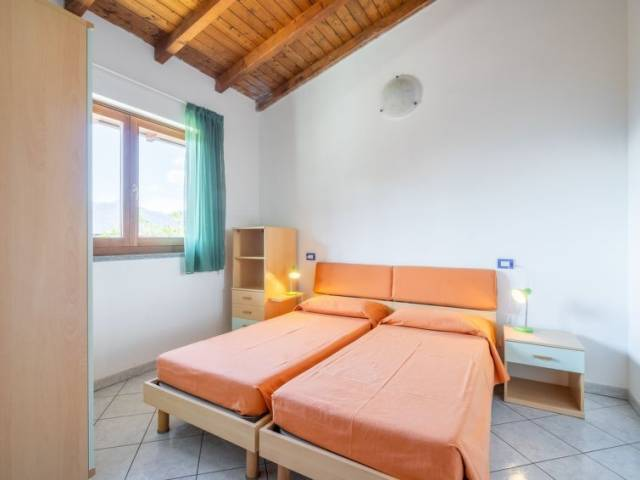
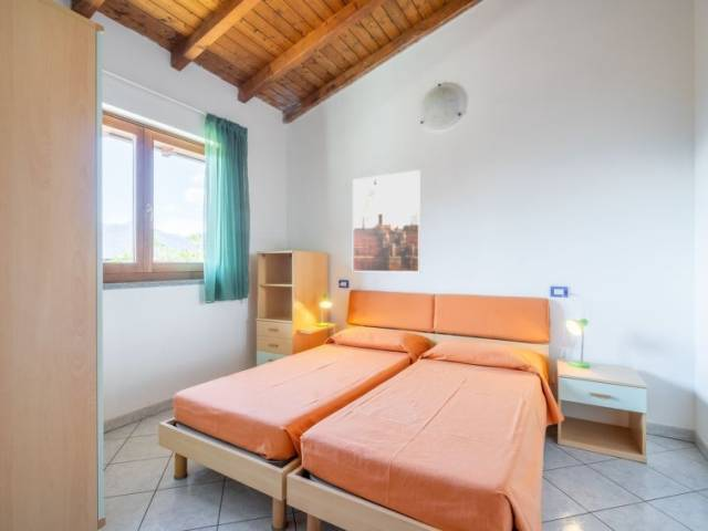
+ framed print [352,169,421,273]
